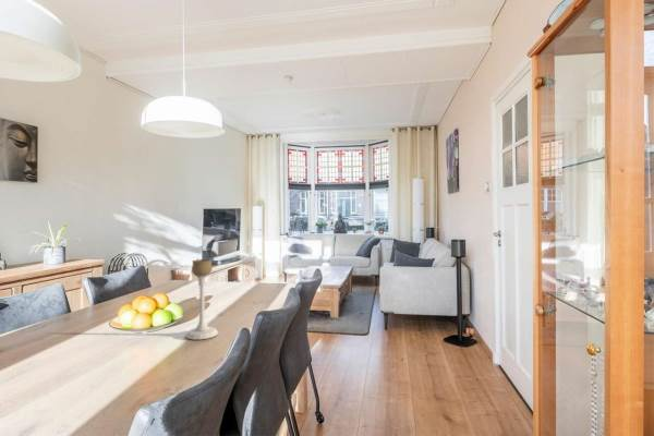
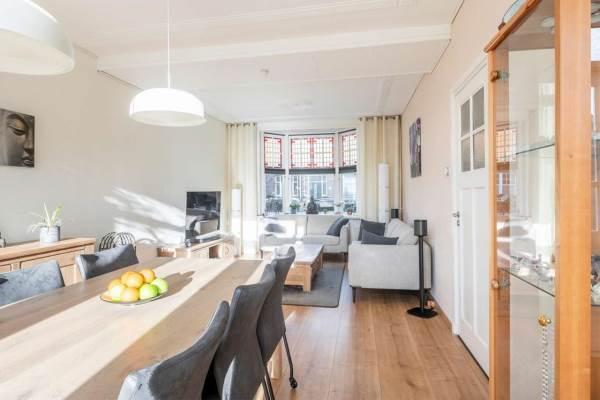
- candle holder [185,258,219,340]
